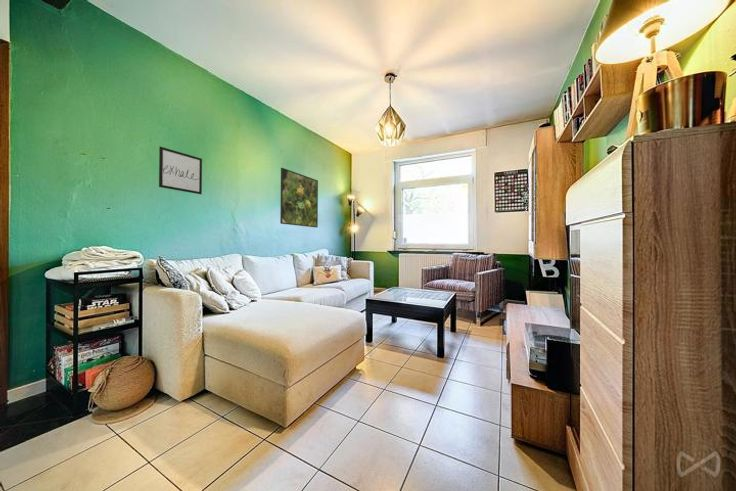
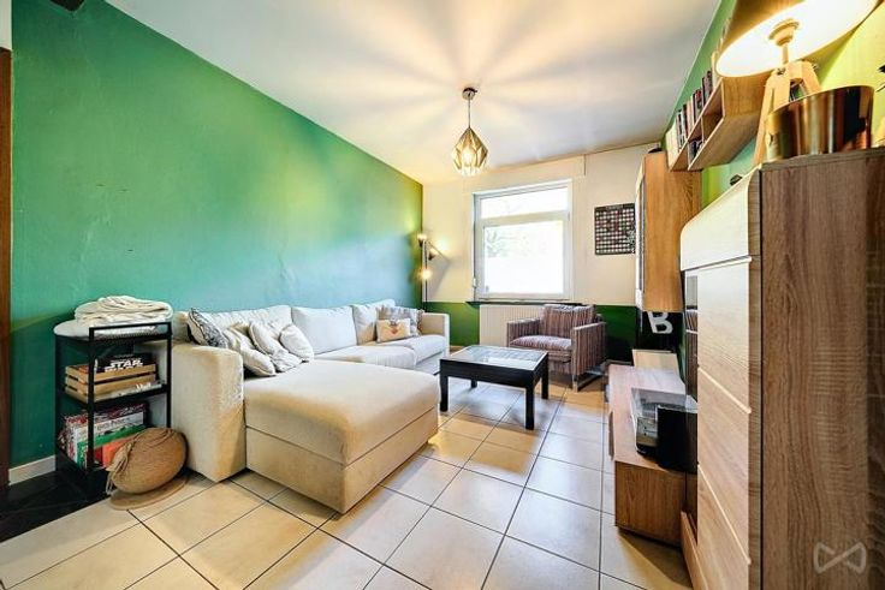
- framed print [279,167,319,229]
- wall art [158,146,203,195]
